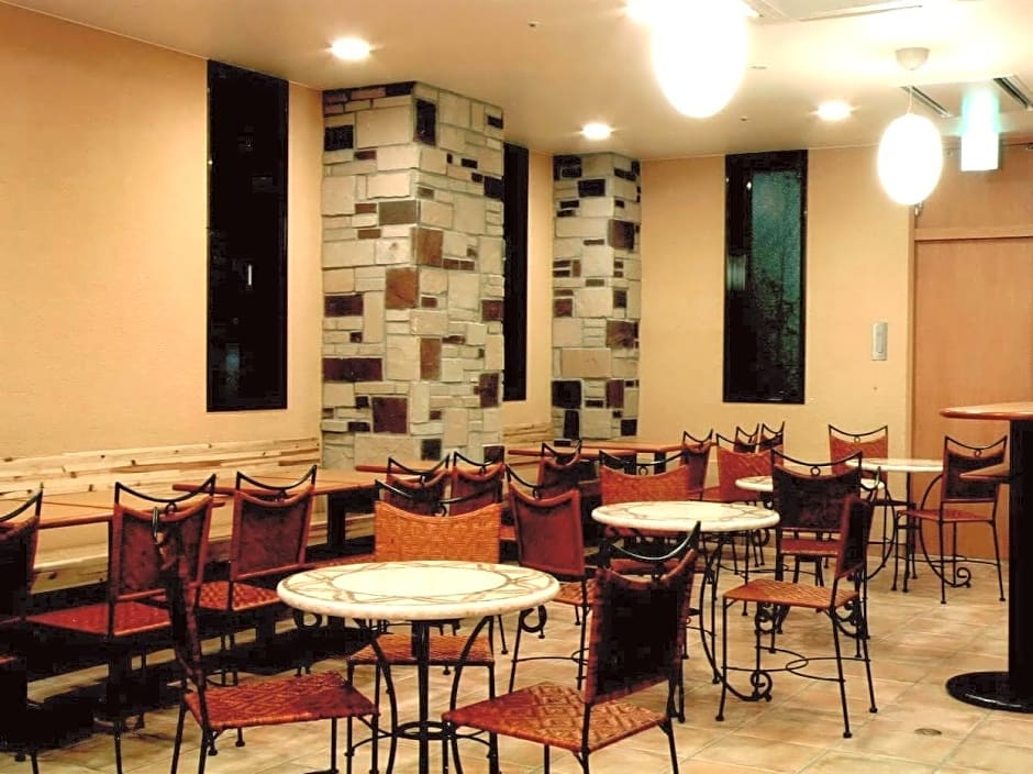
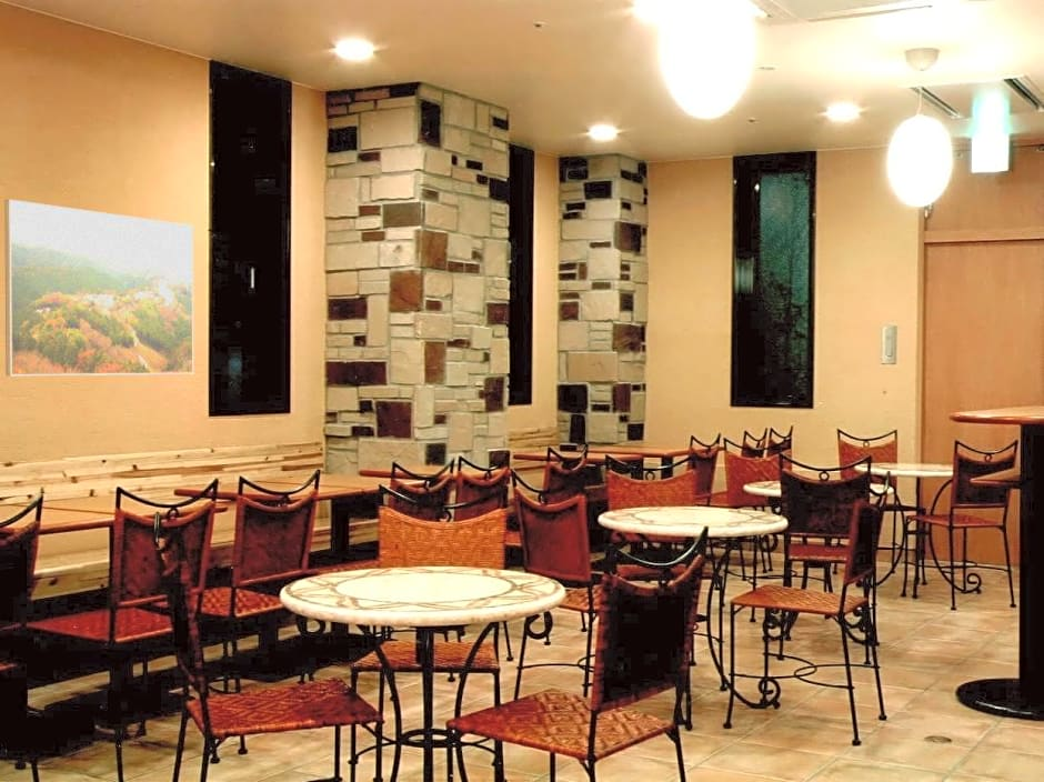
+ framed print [3,199,194,377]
